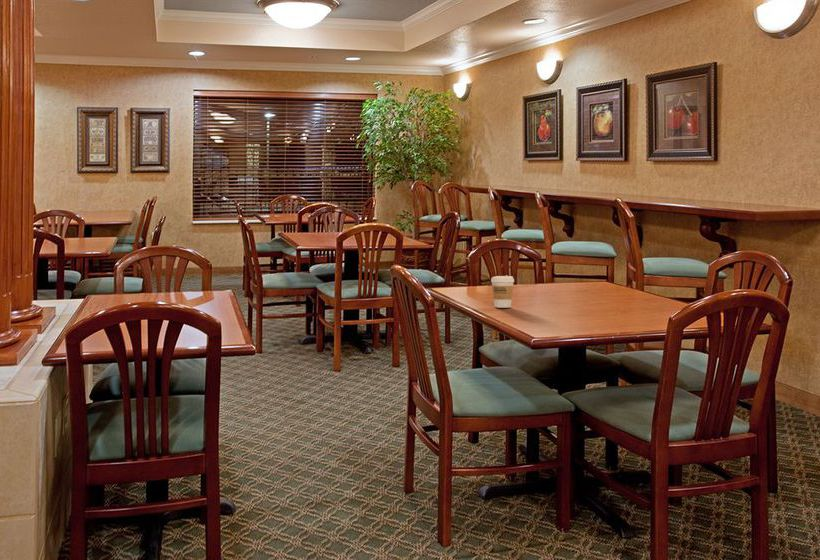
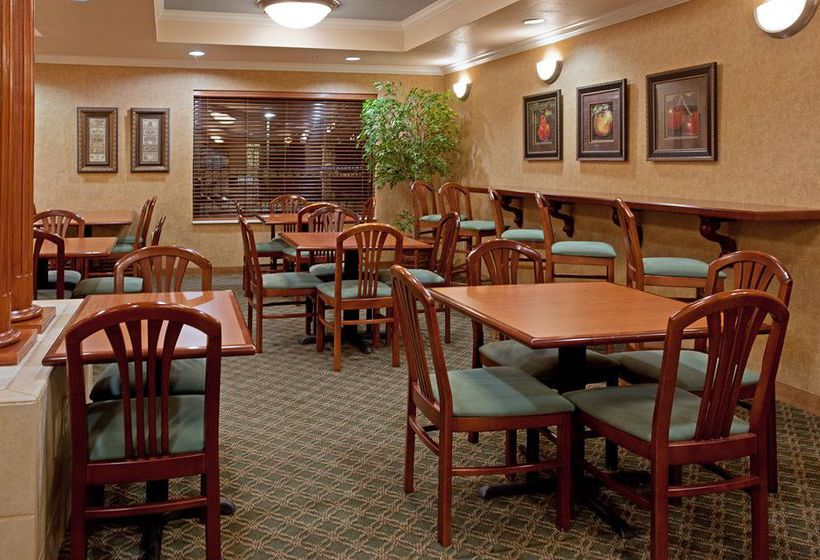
- coffee cup [490,275,515,309]
